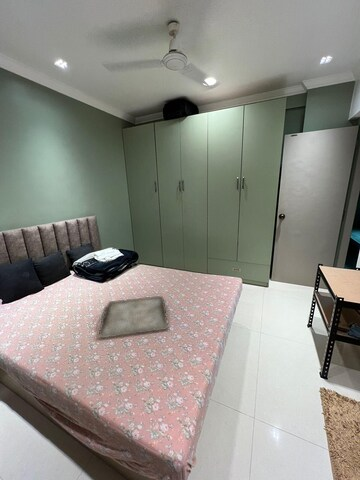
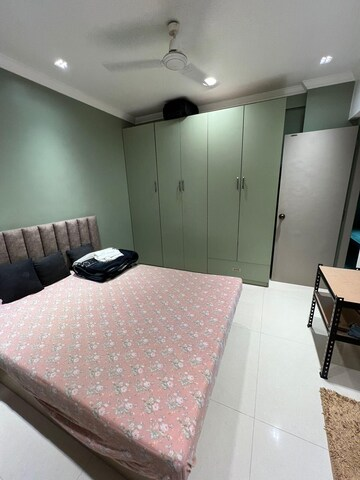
- serving tray [97,295,169,340]
